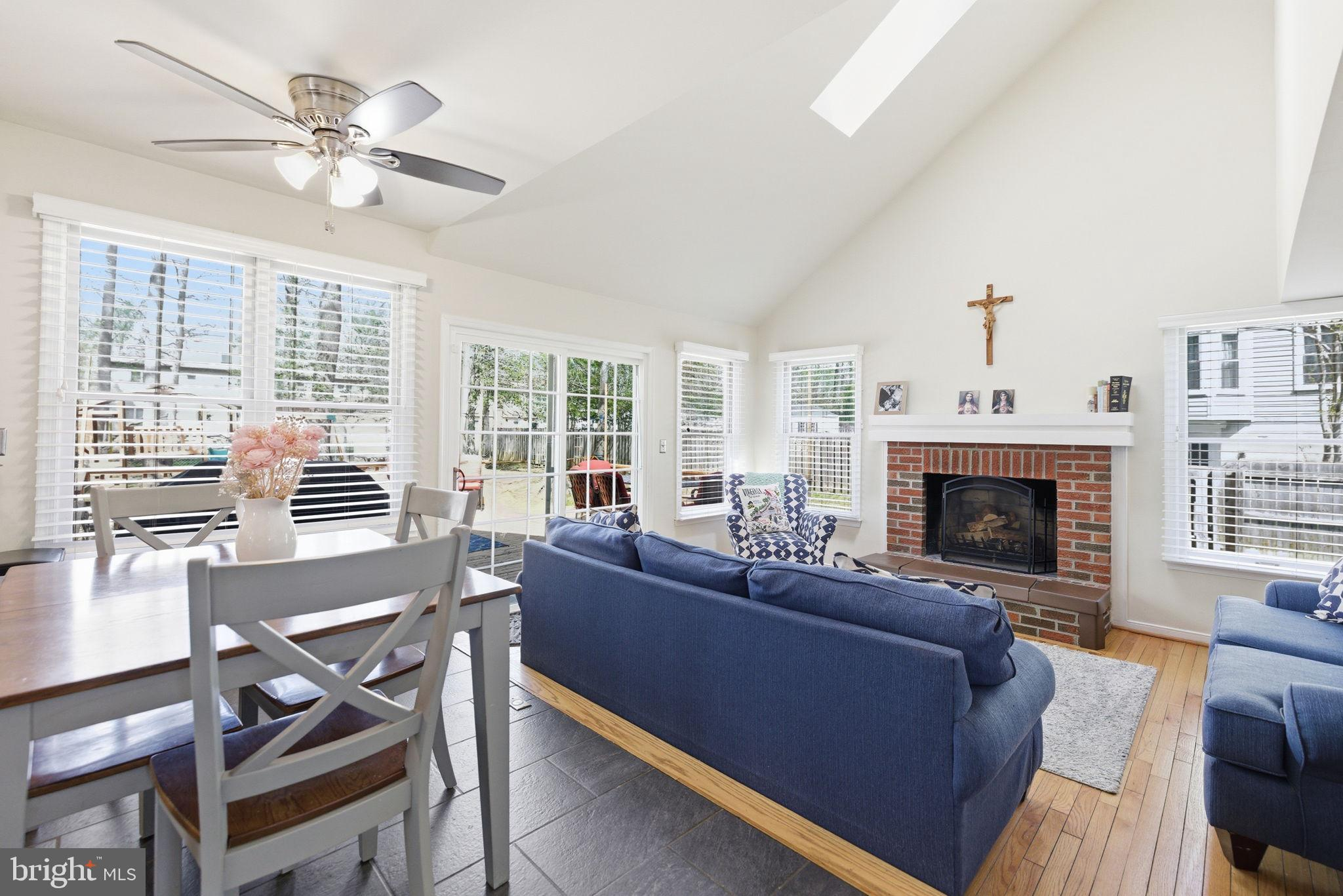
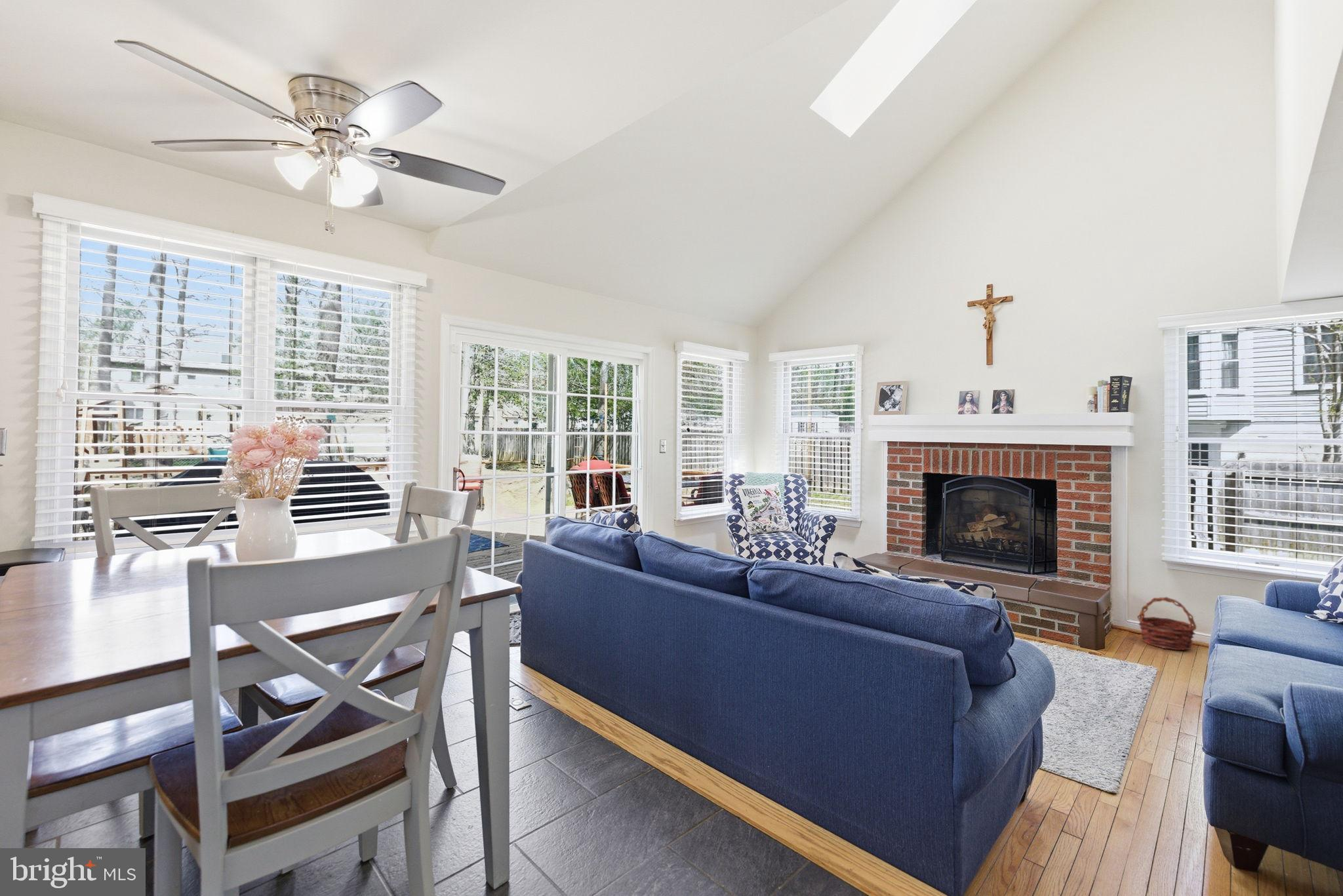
+ basket [1136,596,1197,651]
